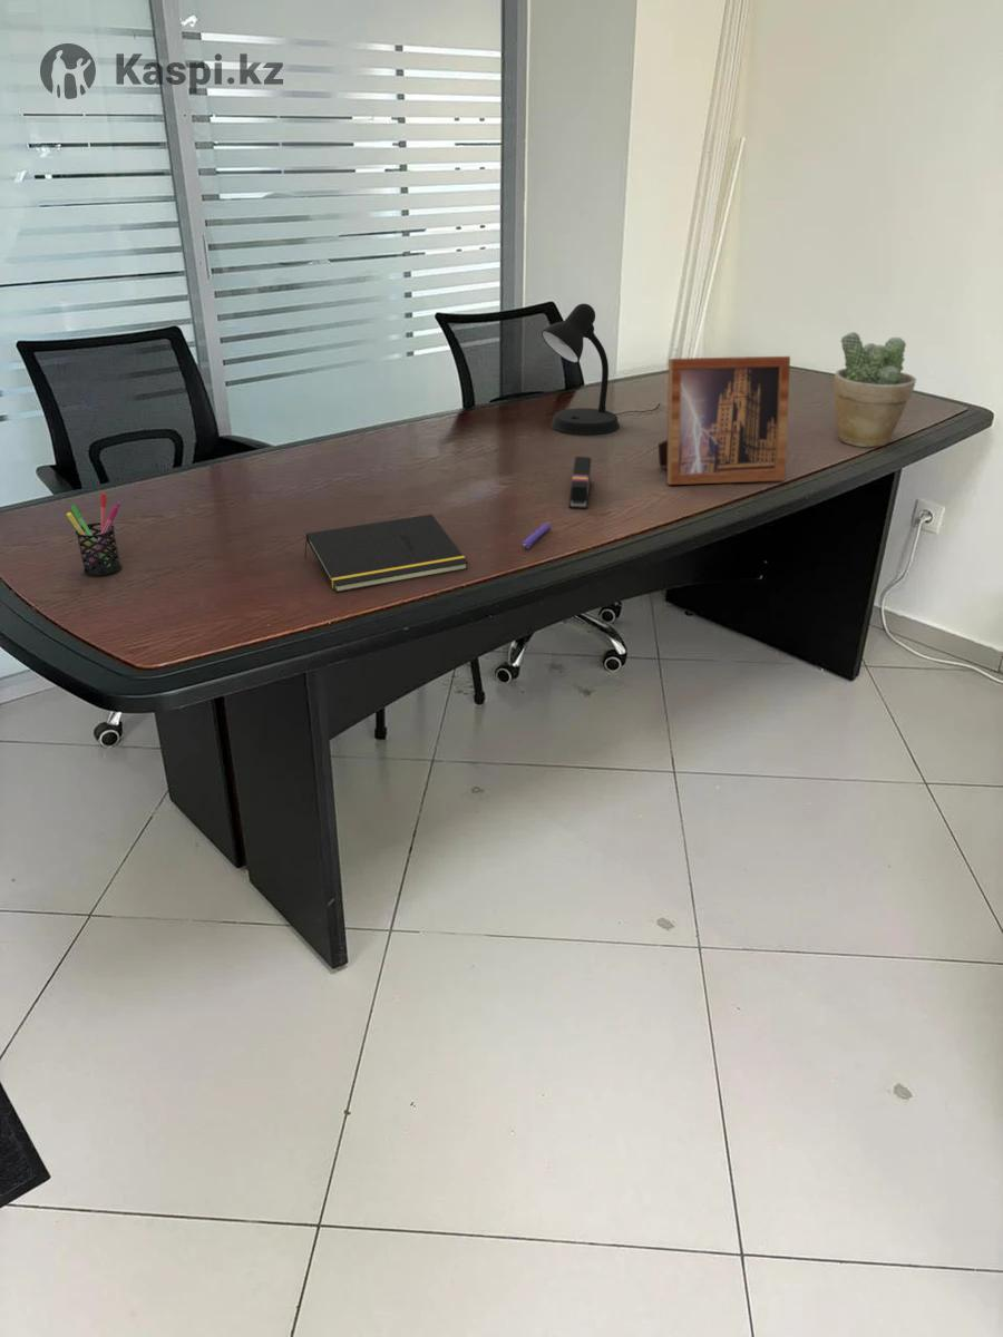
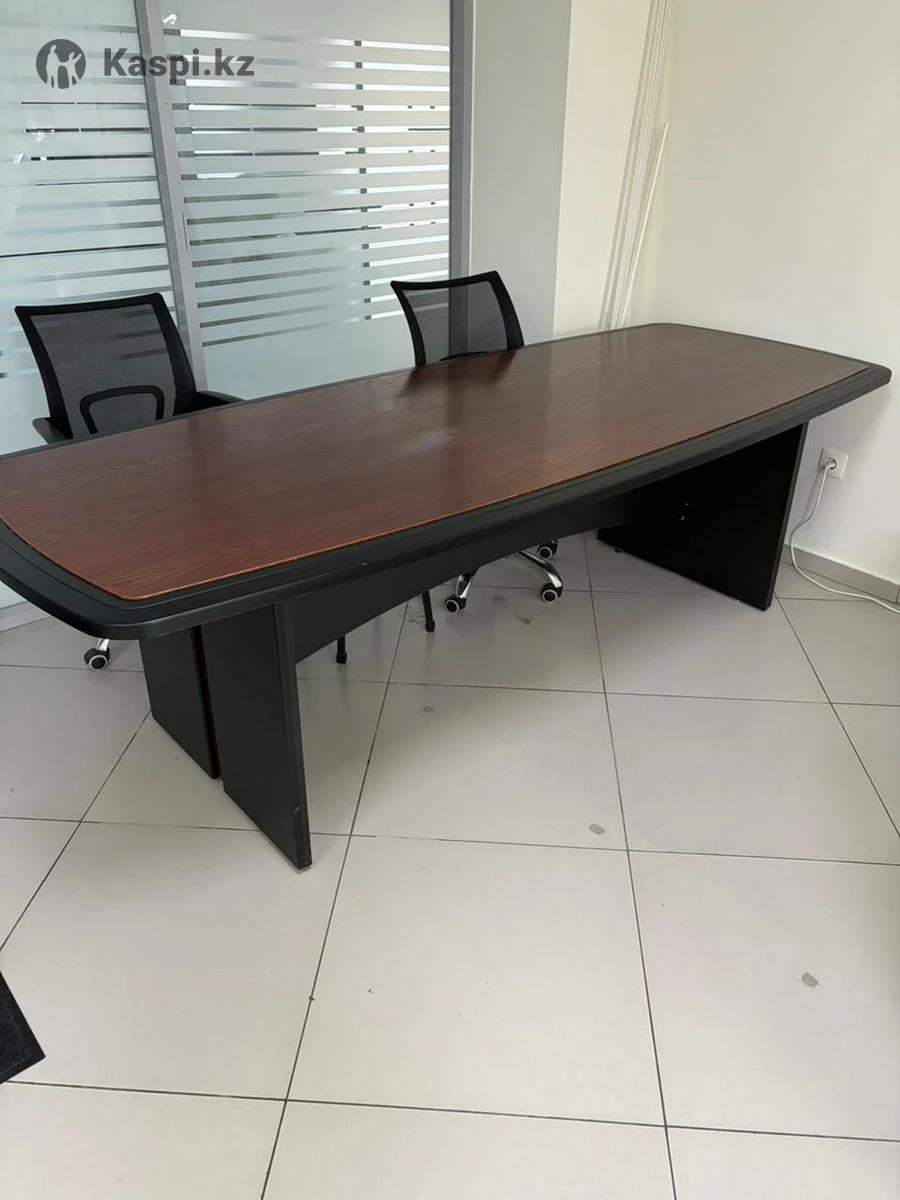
- desk lamp [541,303,662,437]
- notepad [303,514,469,594]
- stapler [568,456,592,510]
- pen holder [66,492,123,577]
- pen [522,523,552,549]
- picture frame [658,355,791,486]
- potted plant [832,331,917,448]
